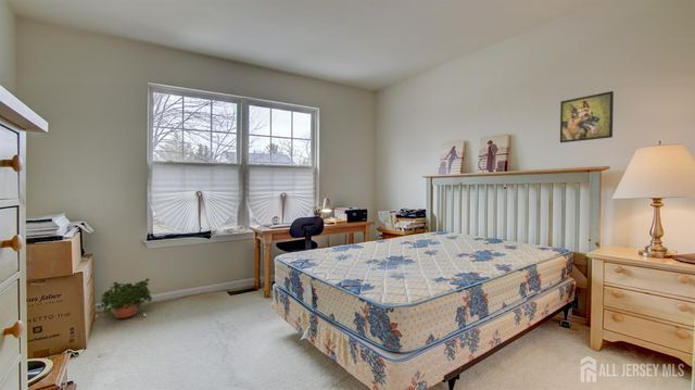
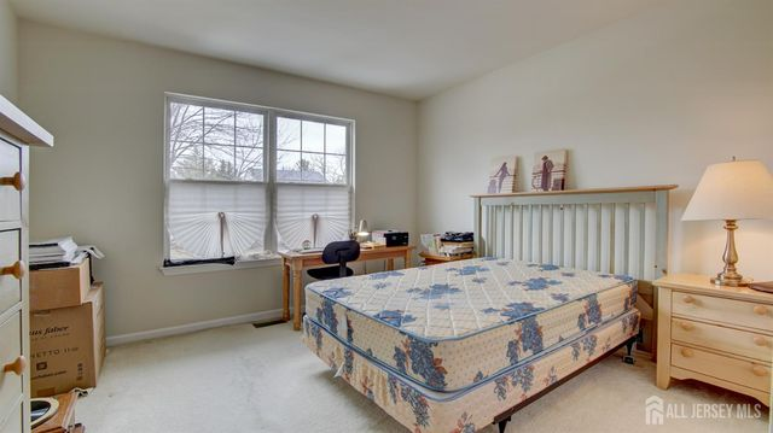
- potted plant [94,277,153,319]
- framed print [559,90,615,143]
